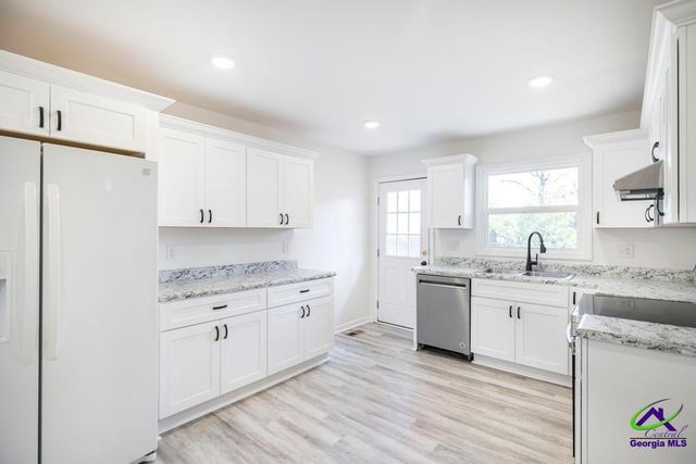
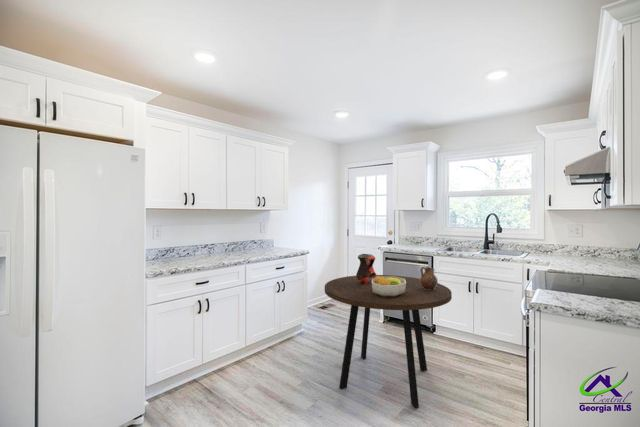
+ pitcher [419,266,439,290]
+ fruit bowl [372,276,406,297]
+ vase [355,253,377,285]
+ dining table [324,274,453,409]
